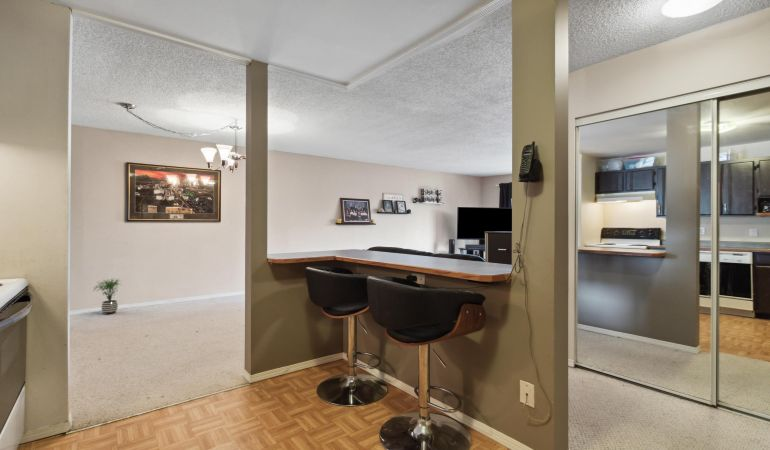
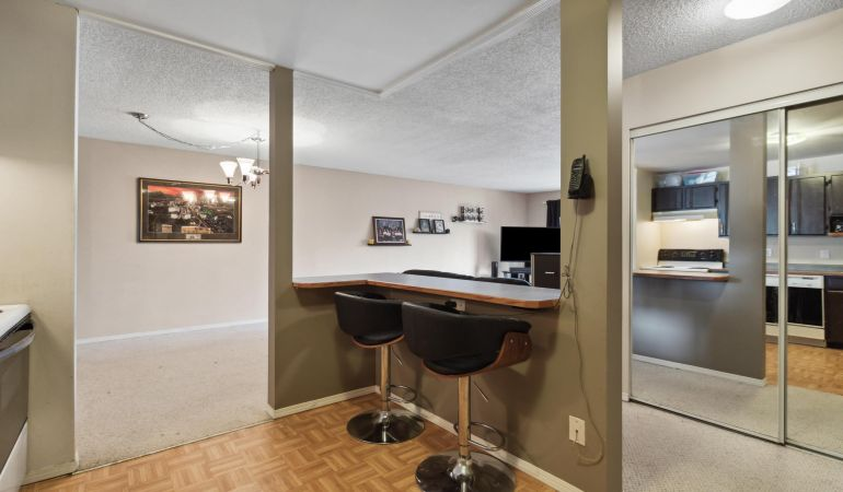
- potted plant [93,278,123,315]
